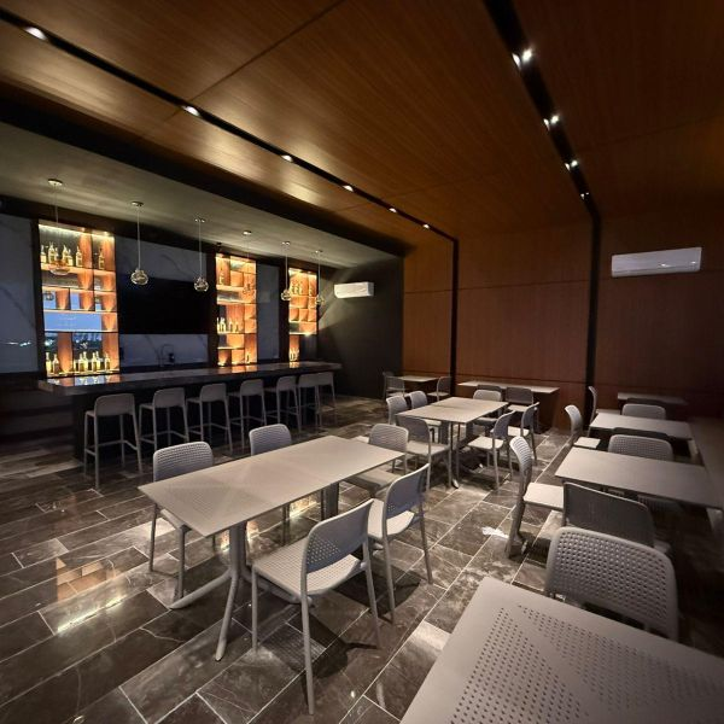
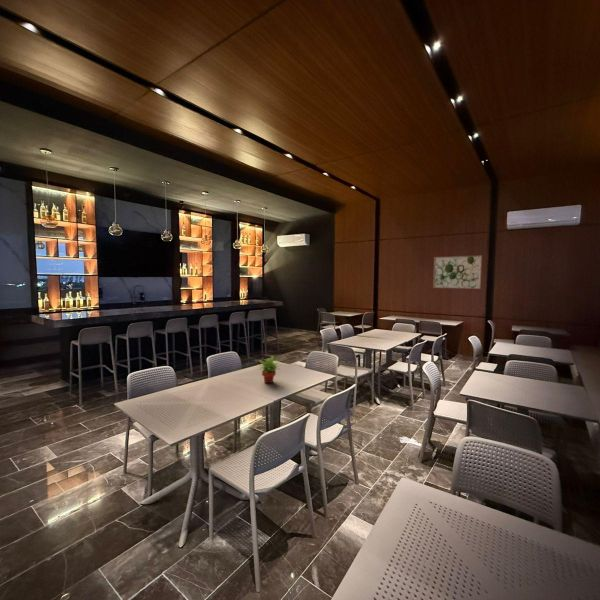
+ wall art [432,254,483,290]
+ succulent plant [256,355,283,384]
